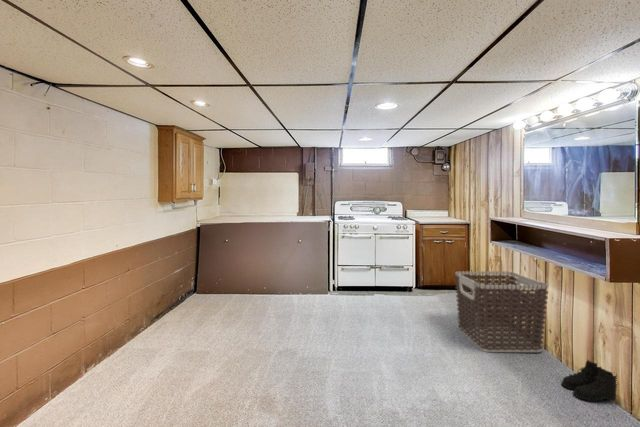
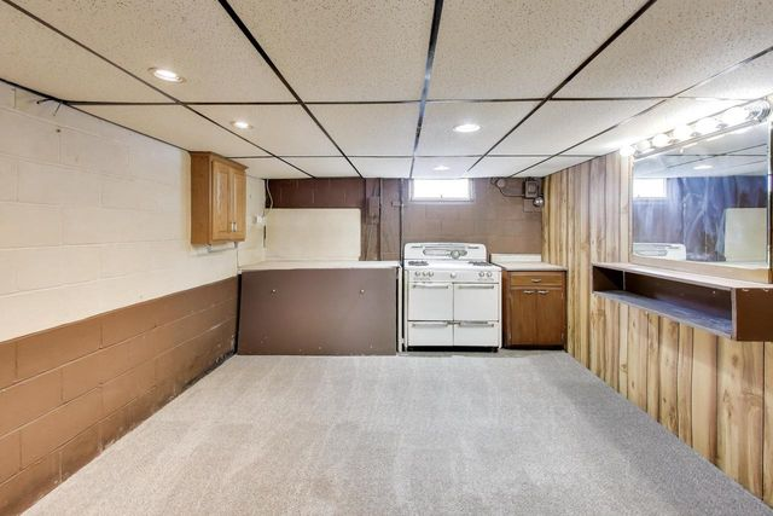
- clothes hamper [454,270,549,353]
- boots [560,359,618,403]
